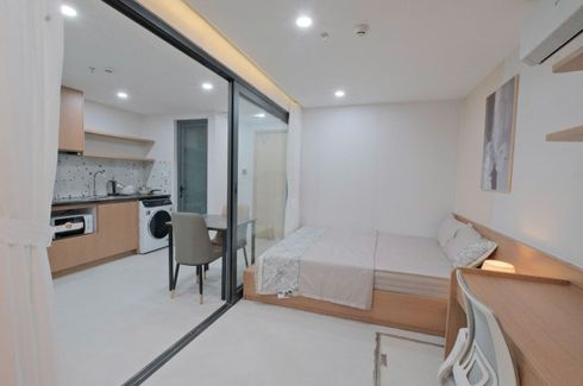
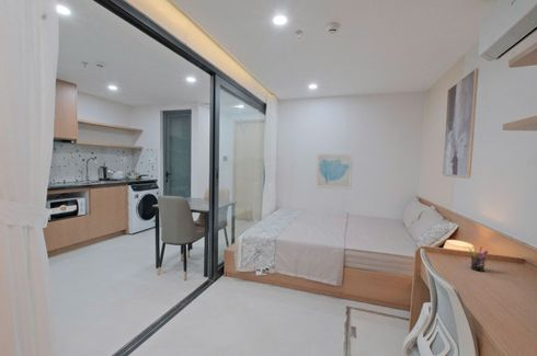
+ pen holder [468,246,490,273]
+ wall art [315,152,354,191]
